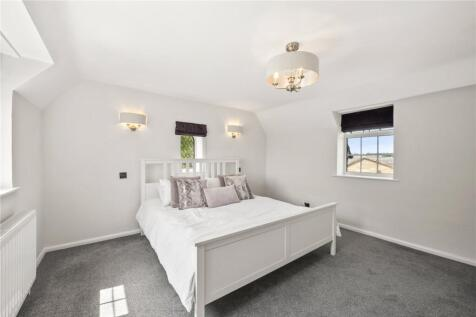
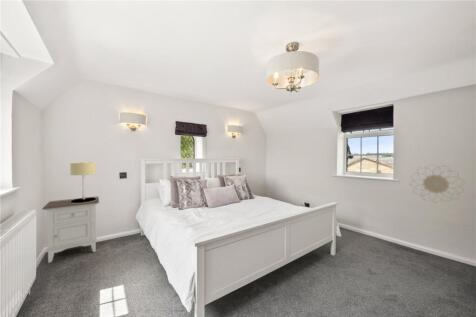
+ table lamp [69,161,97,203]
+ nightstand [41,195,100,264]
+ decorative wall piece [410,163,465,203]
